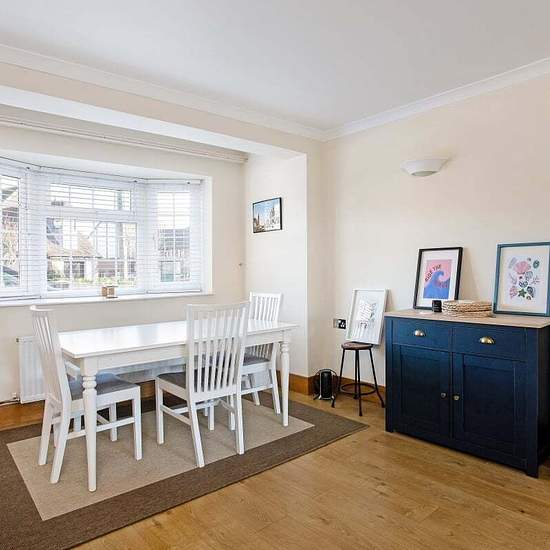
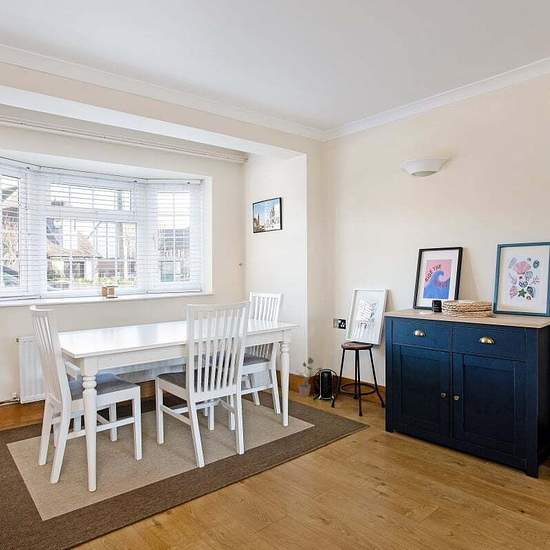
+ potted plant [290,356,323,397]
